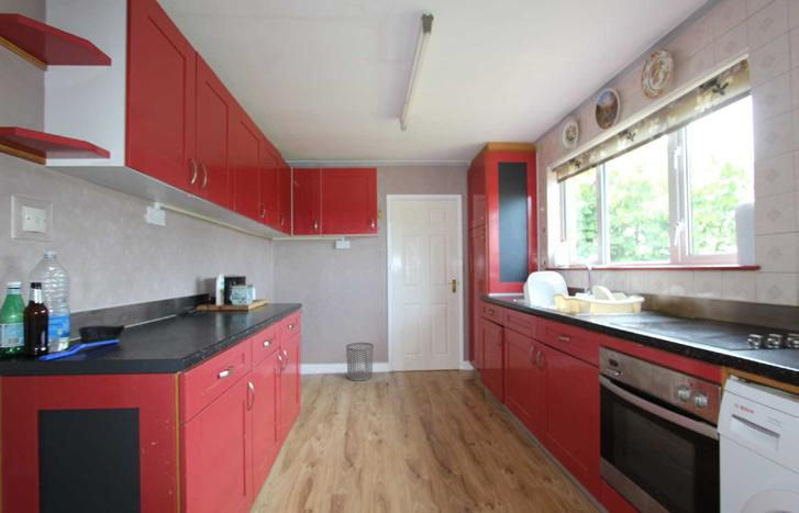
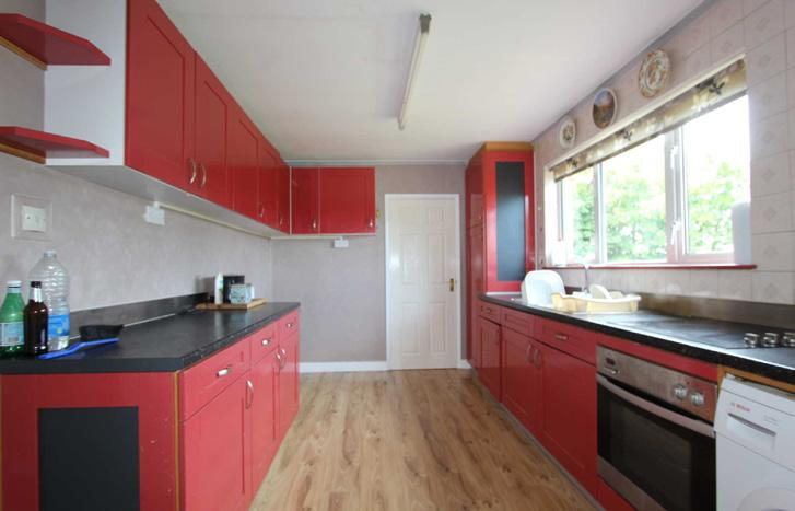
- waste bin [345,342,375,382]
